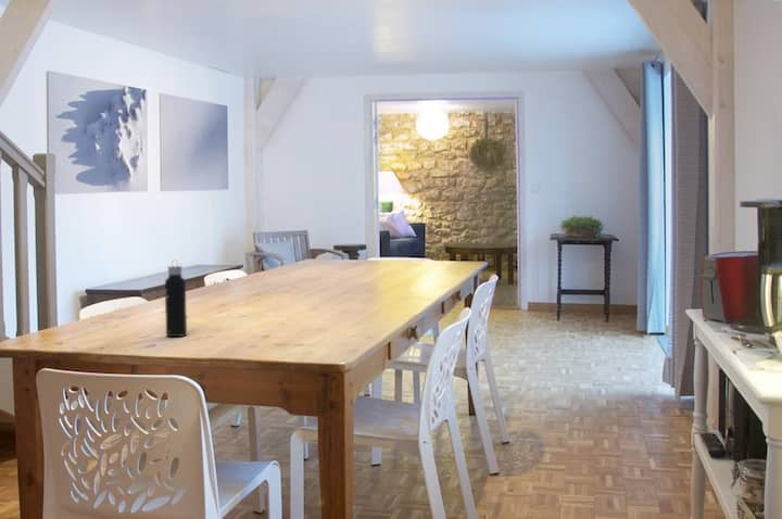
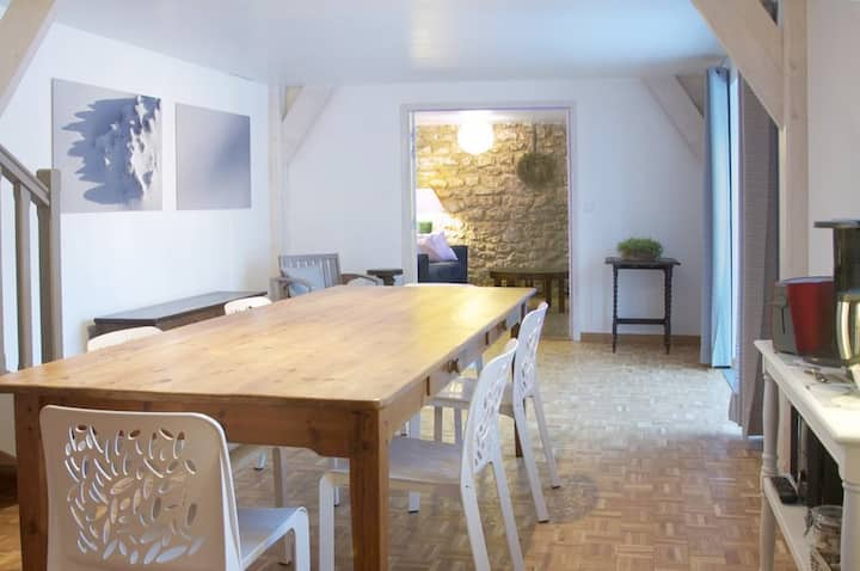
- water bottle [164,258,188,338]
